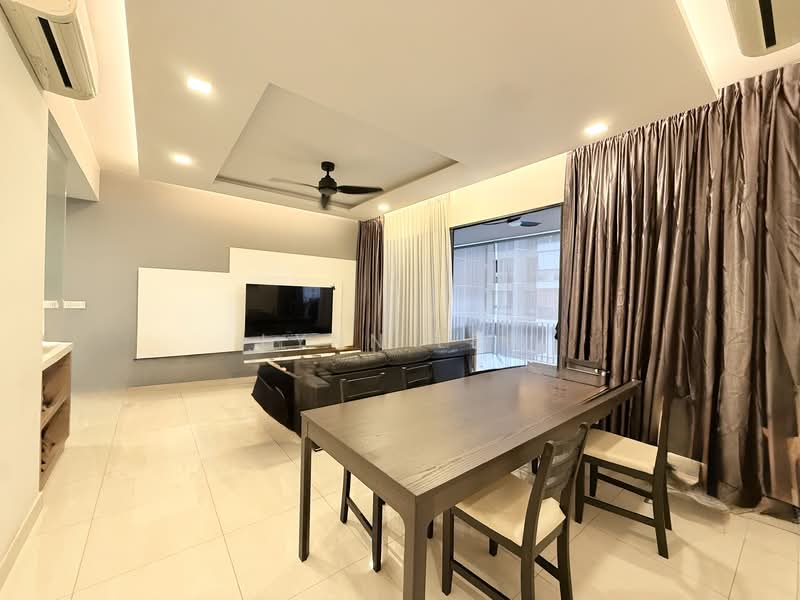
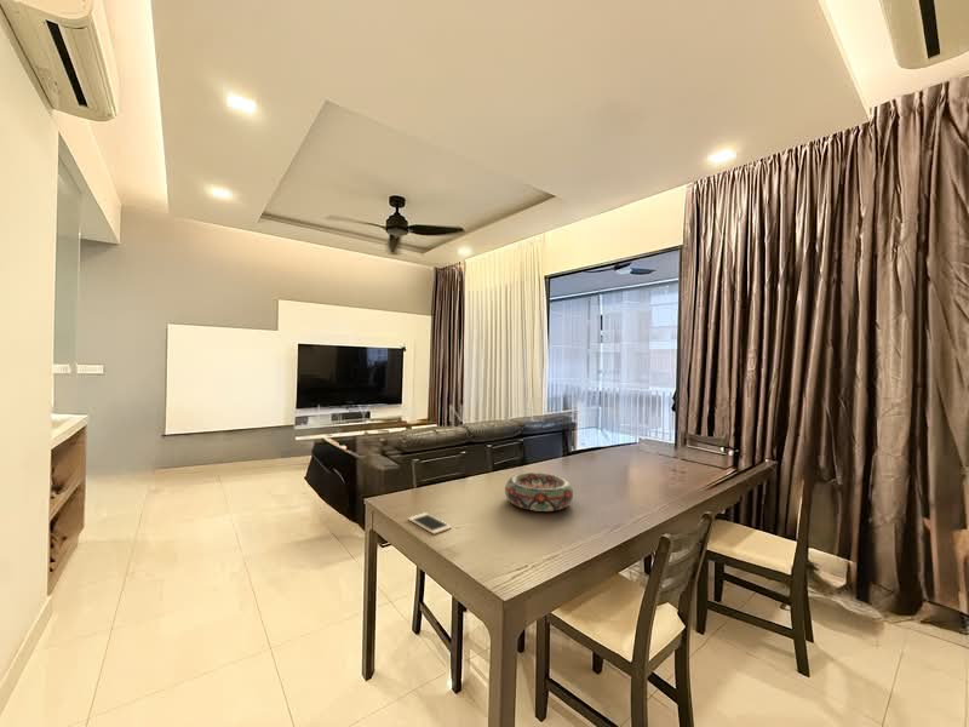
+ decorative bowl [504,471,574,513]
+ cell phone [407,511,453,536]
